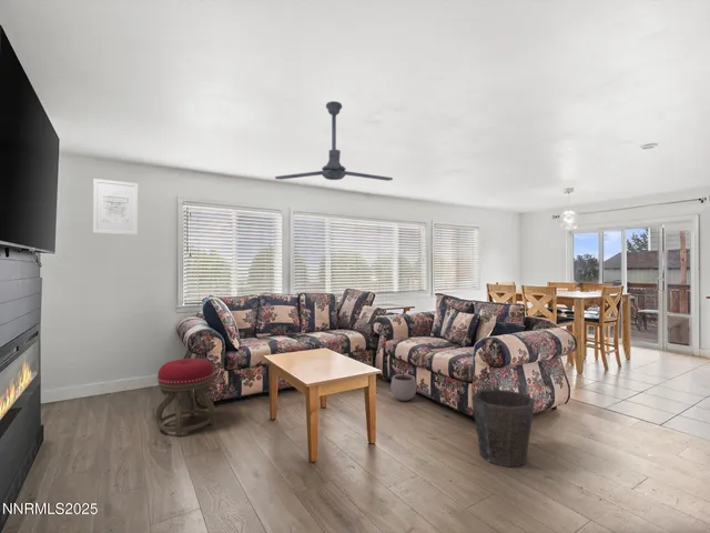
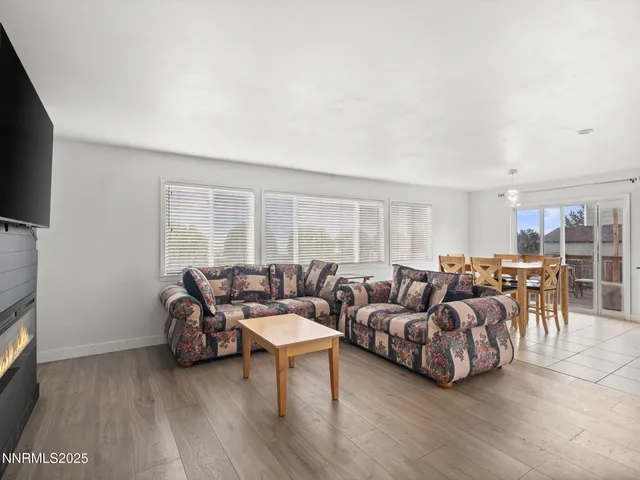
- waste bin [470,388,536,469]
- plant pot [389,366,417,402]
- wall art [92,178,139,235]
- stool [155,358,216,438]
- ceiling fan [274,100,394,182]
